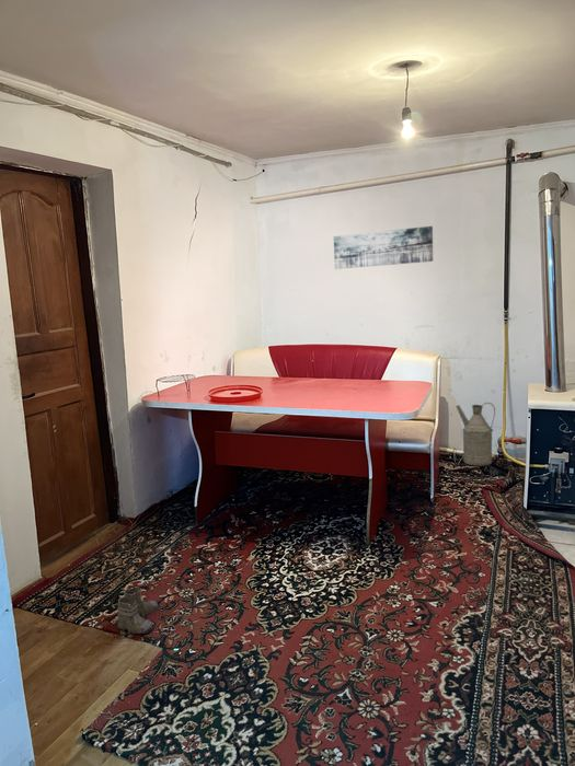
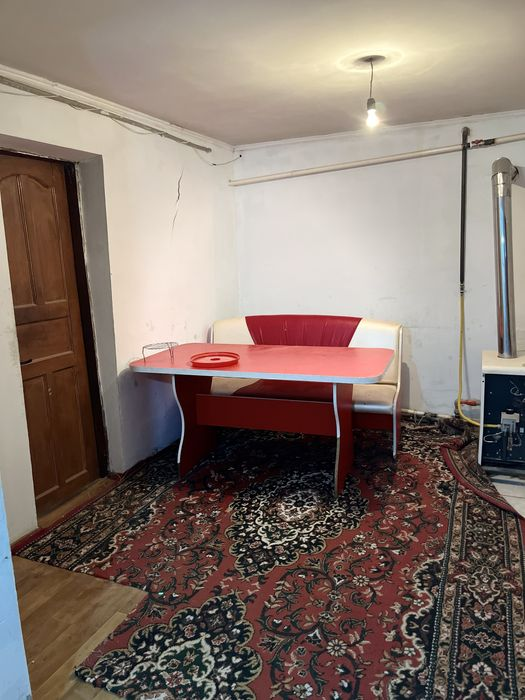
- watering can [455,402,496,467]
- boots [116,585,160,639]
- wall art [333,225,434,270]
